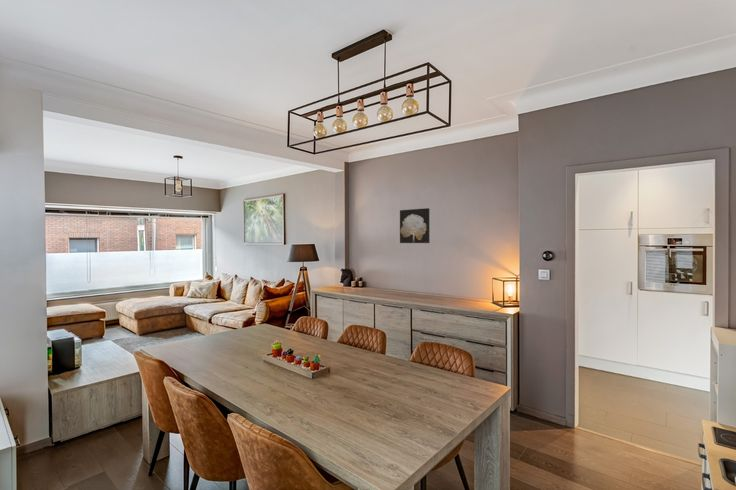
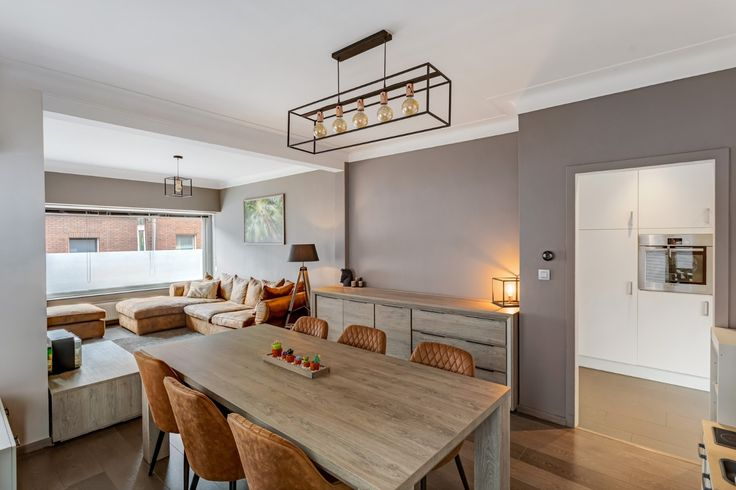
- wall art [399,207,430,244]
